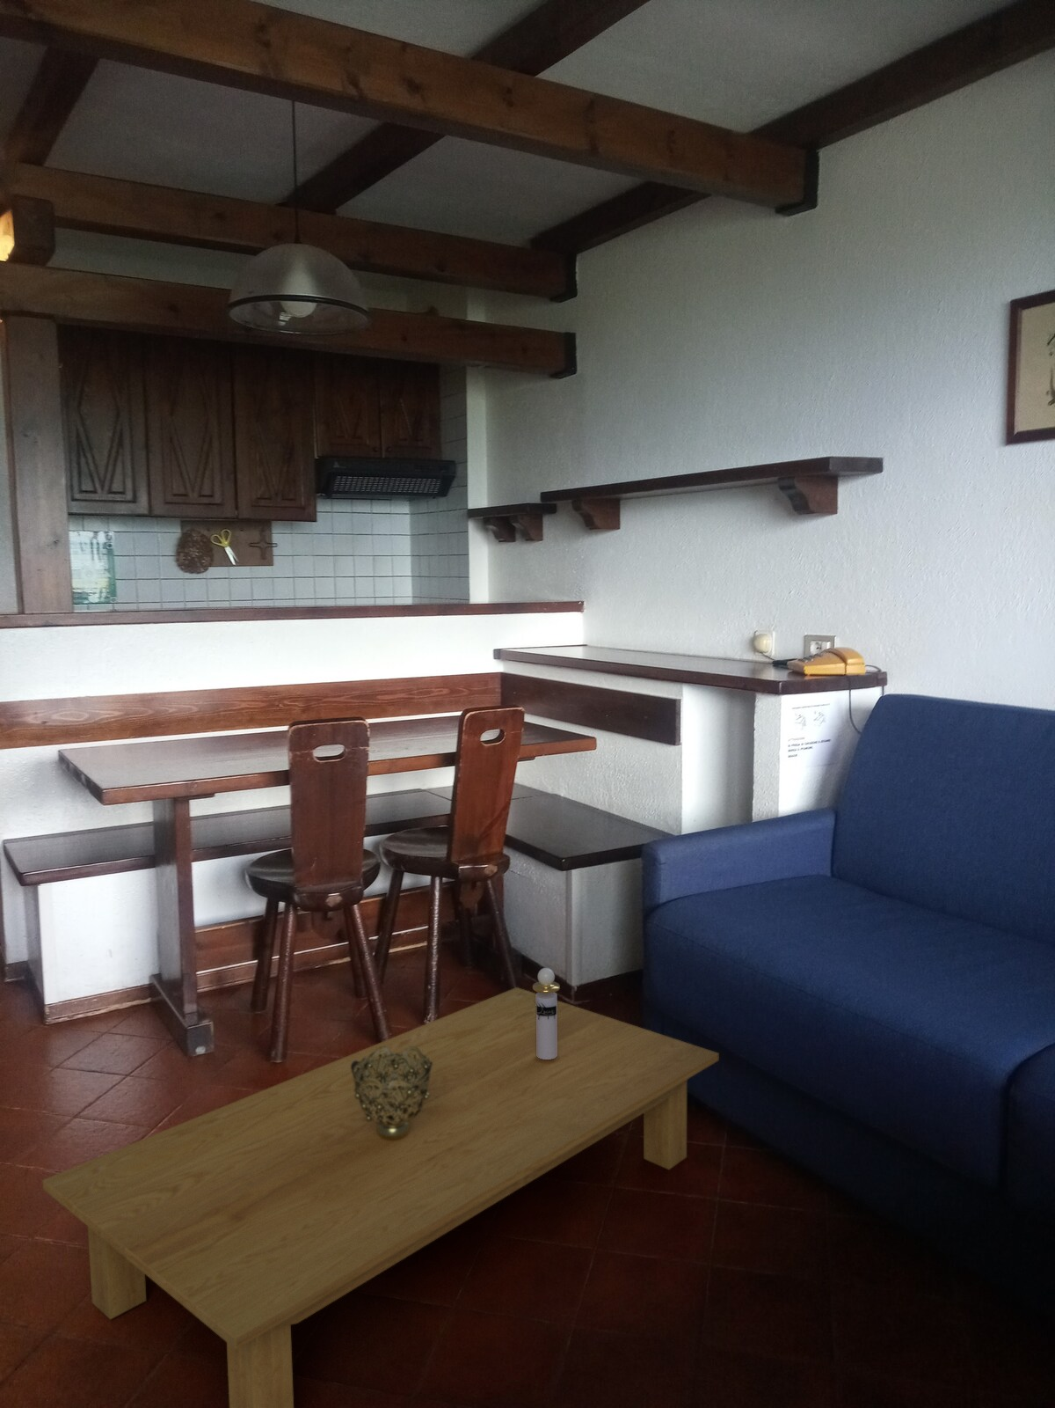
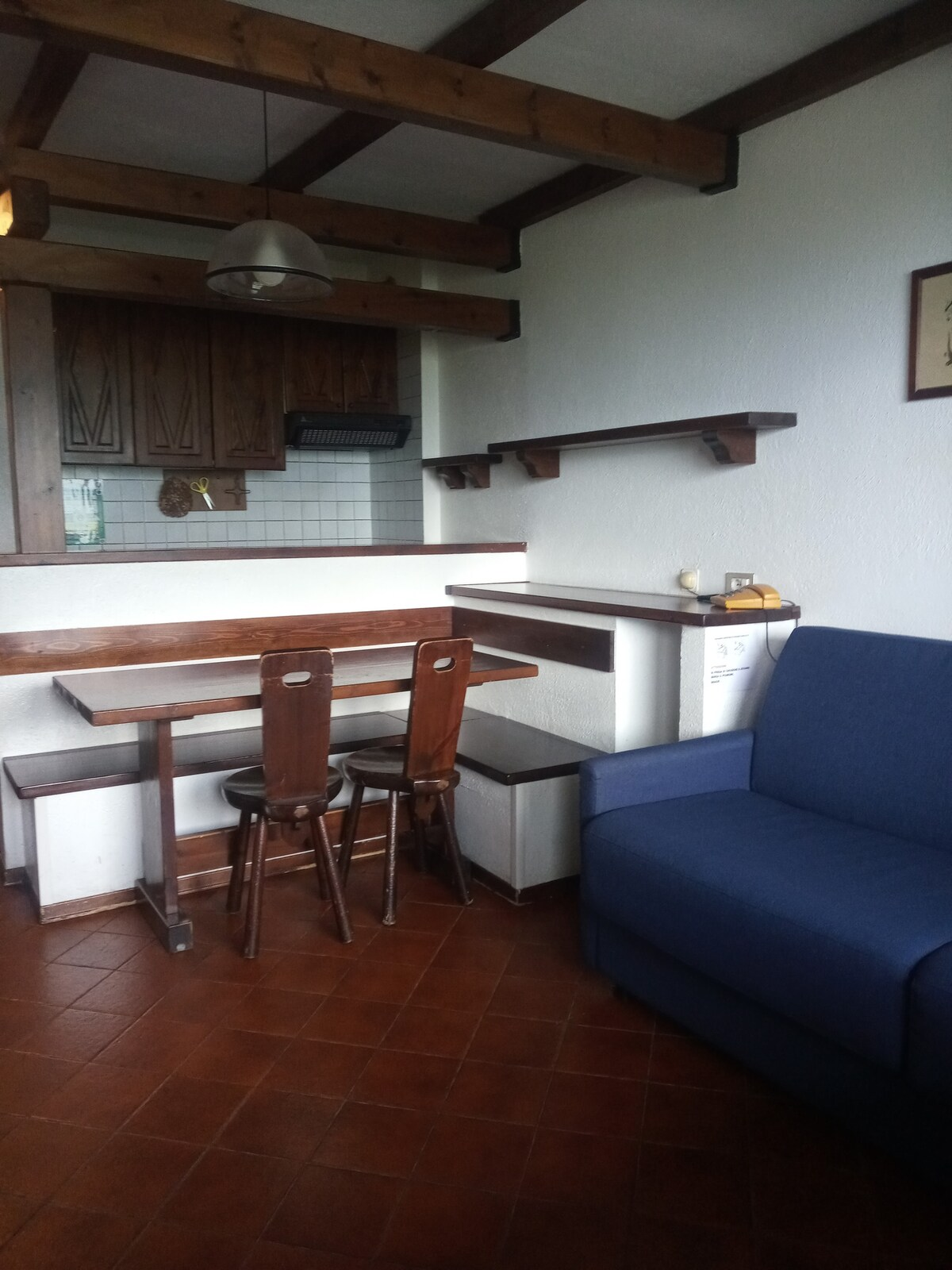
- perfume bottle [532,967,561,1060]
- decorative bowl [351,1047,432,1140]
- coffee table [41,987,719,1408]
